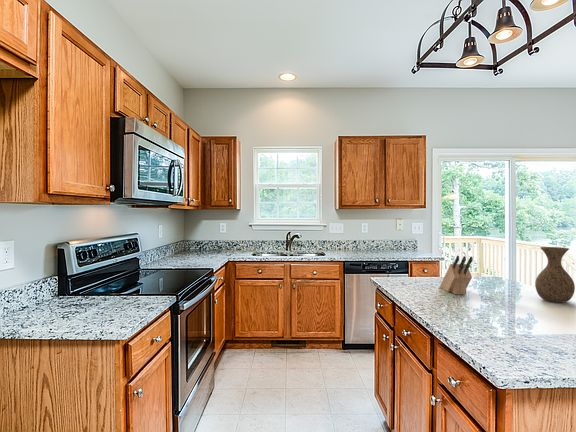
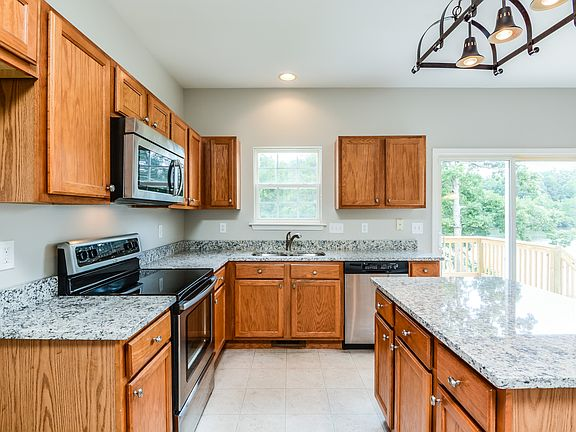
- knife block [439,255,474,296]
- vase [534,246,576,303]
